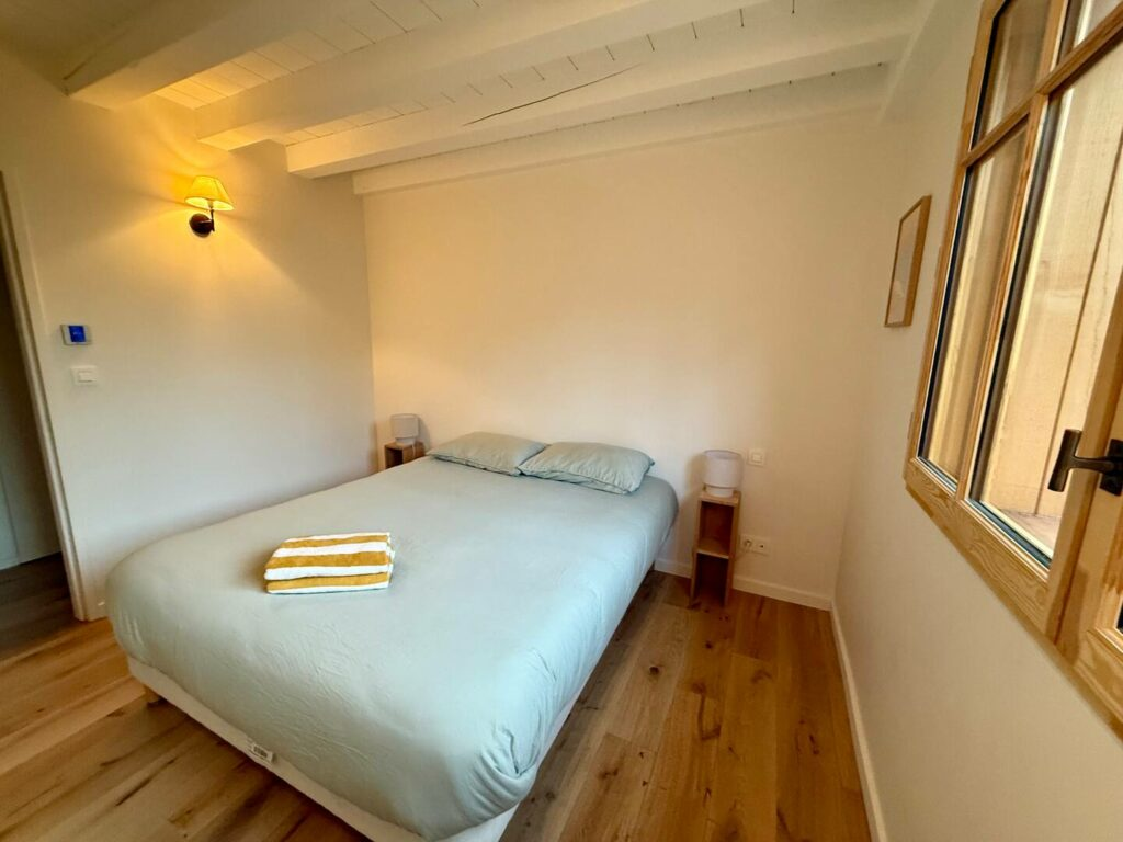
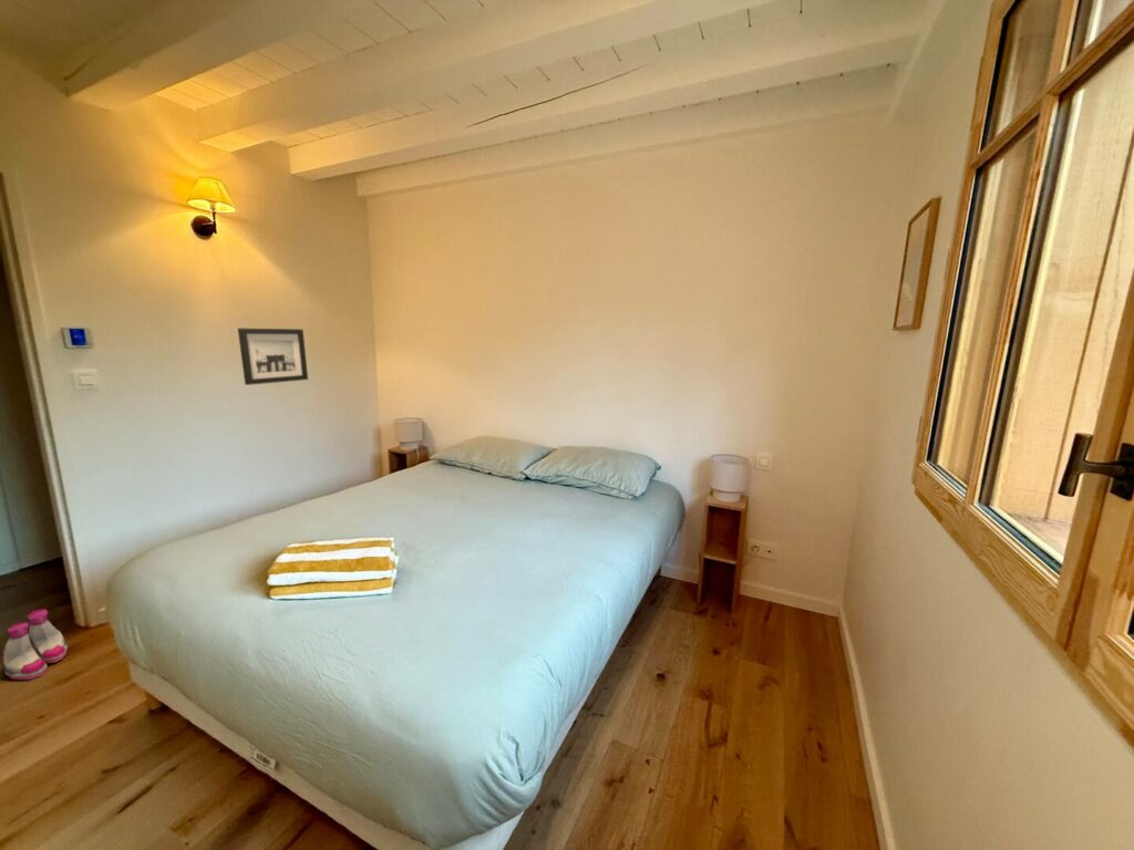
+ wall art [237,326,309,386]
+ boots [1,608,69,681]
